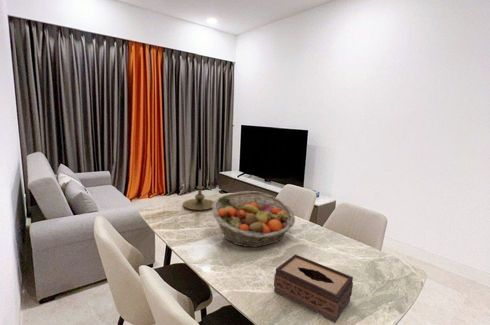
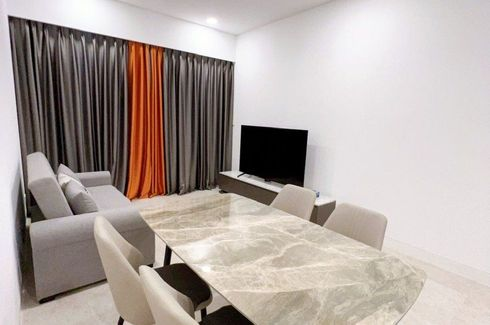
- candle holder [182,168,215,211]
- fruit basket [211,190,296,248]
- tissue box [273,253,354,324]
